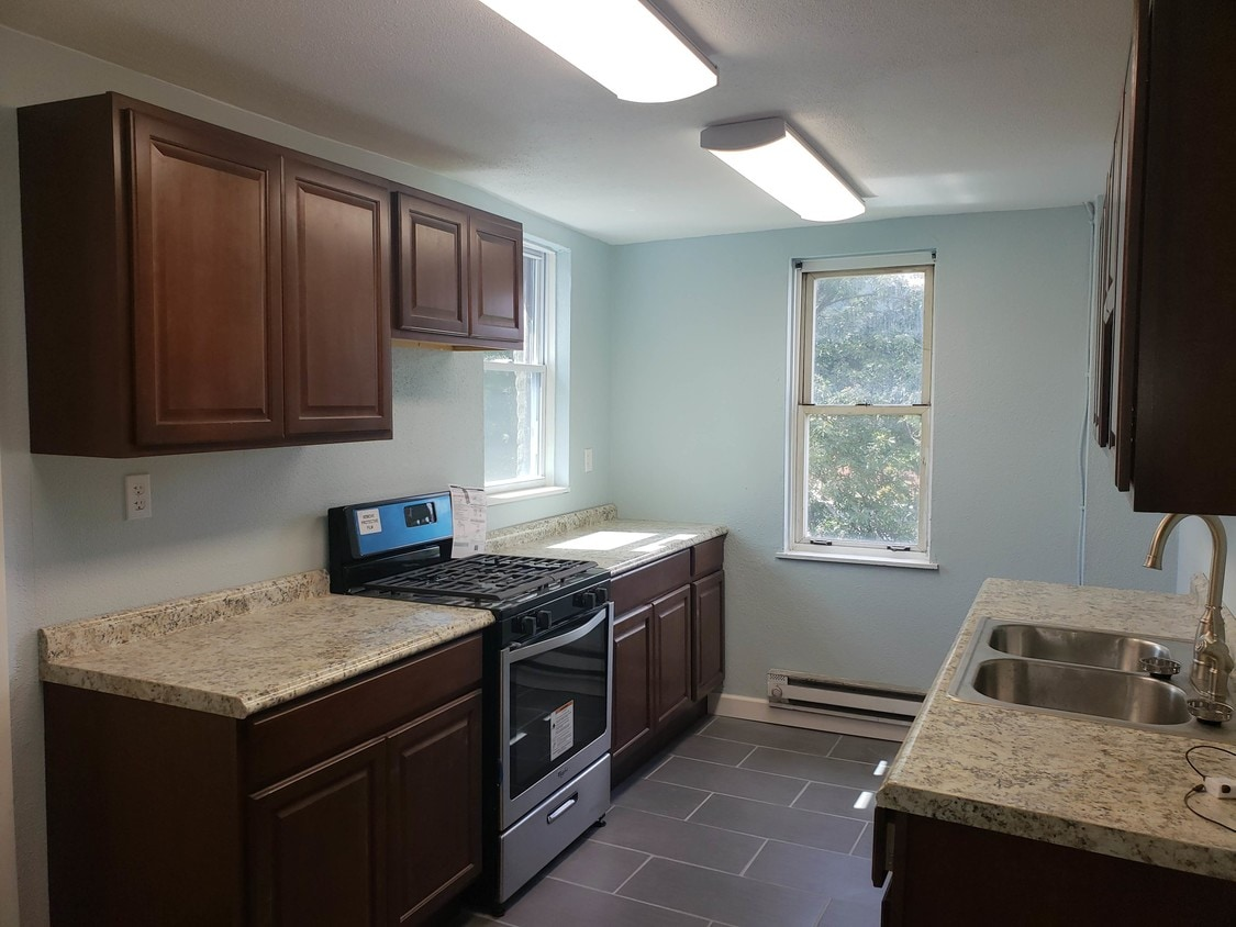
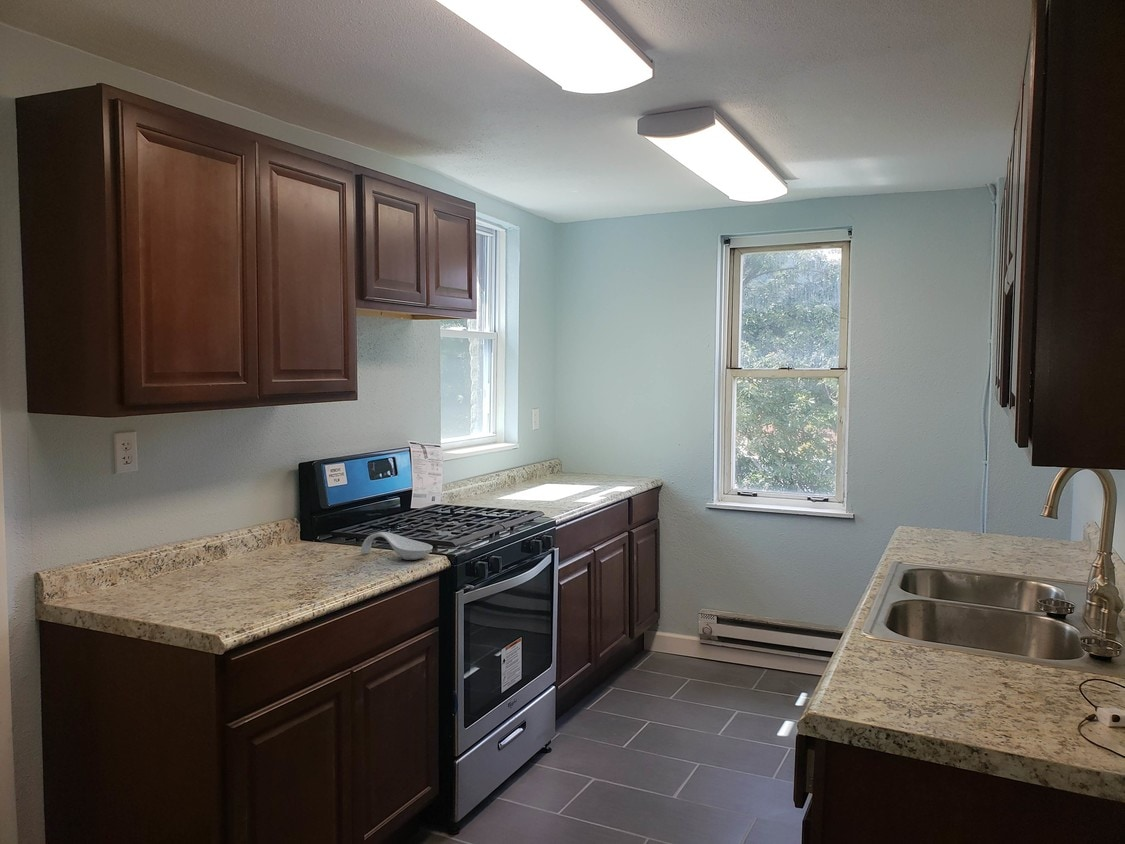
+ spoon rest [360,531,434,561]
